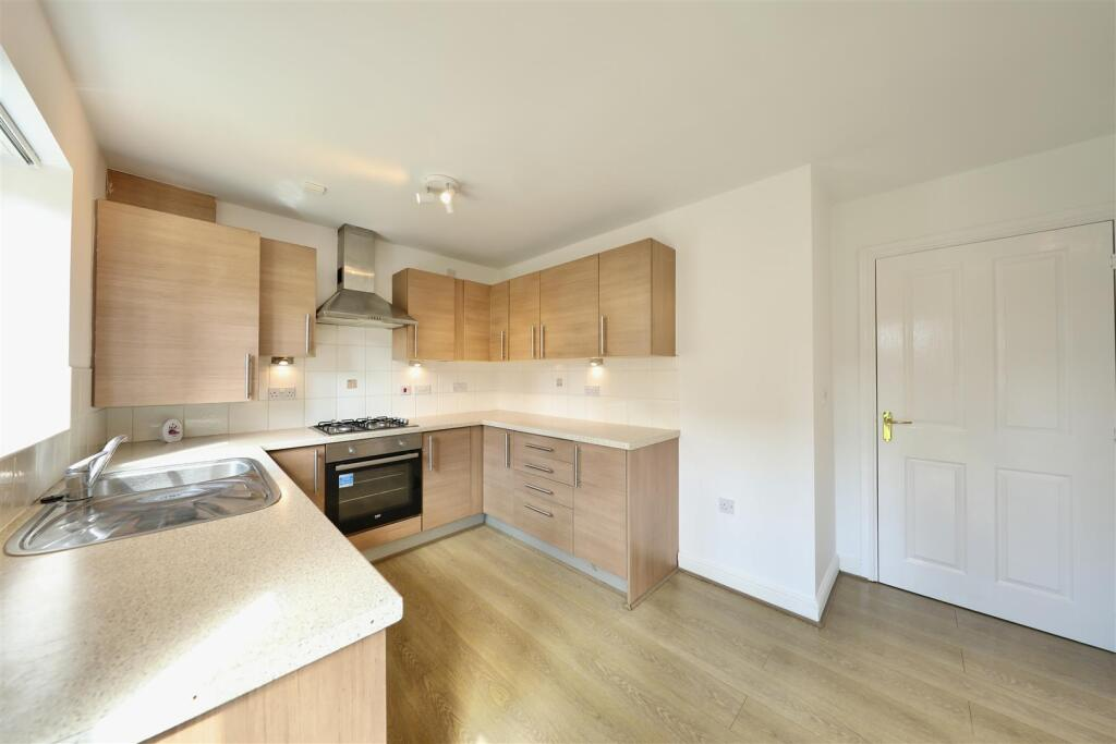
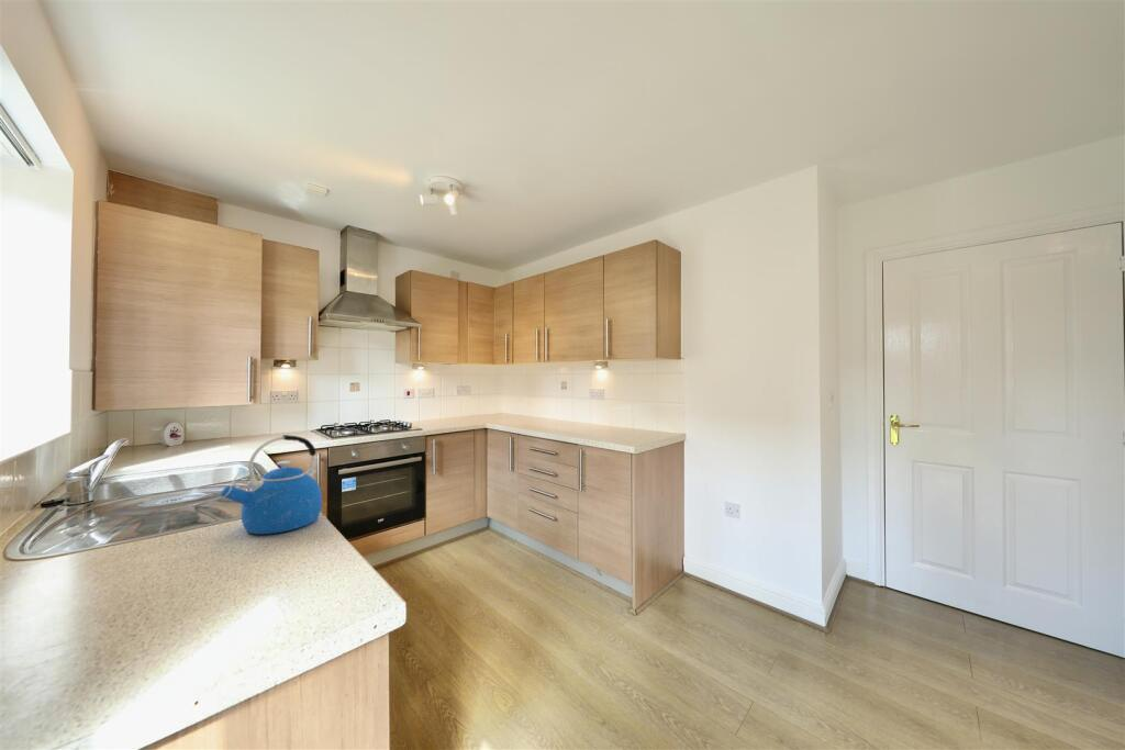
+ kettle [220,434,323,535]
